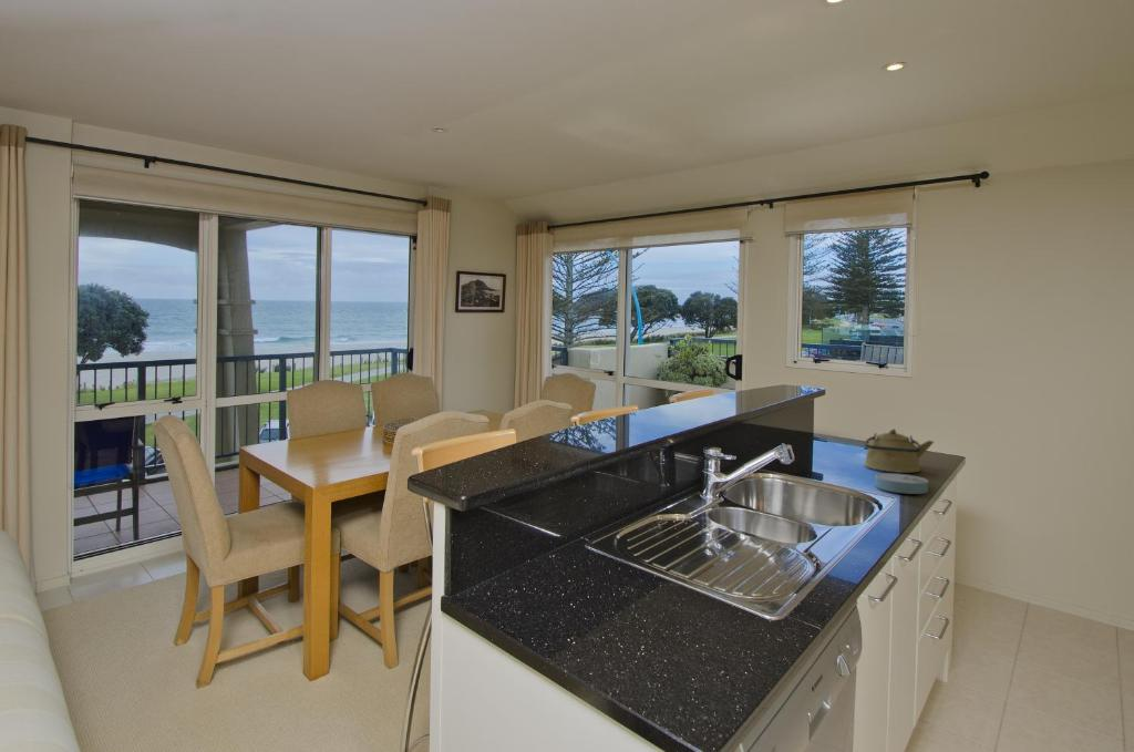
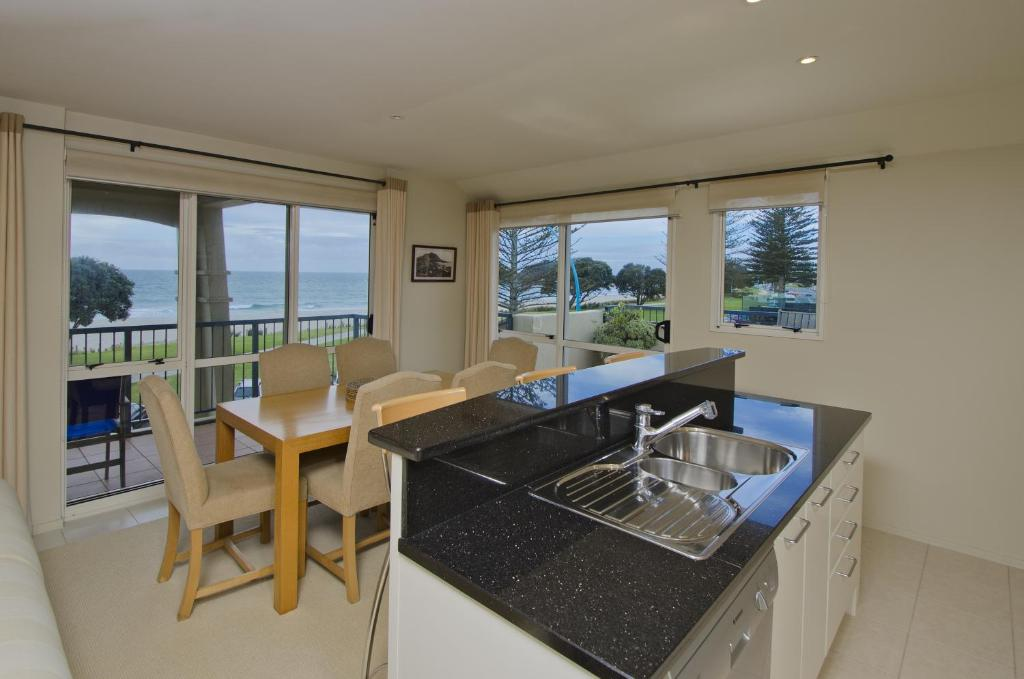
- kettle [863,427,935,474]
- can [874,472,929,495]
